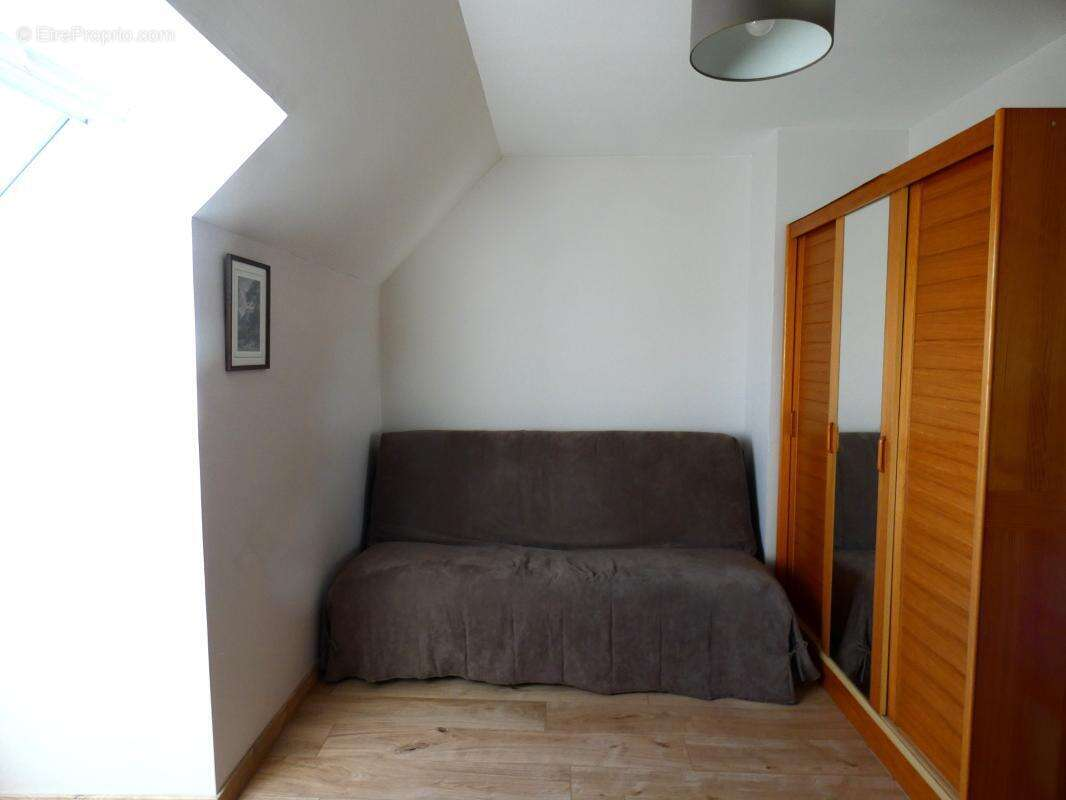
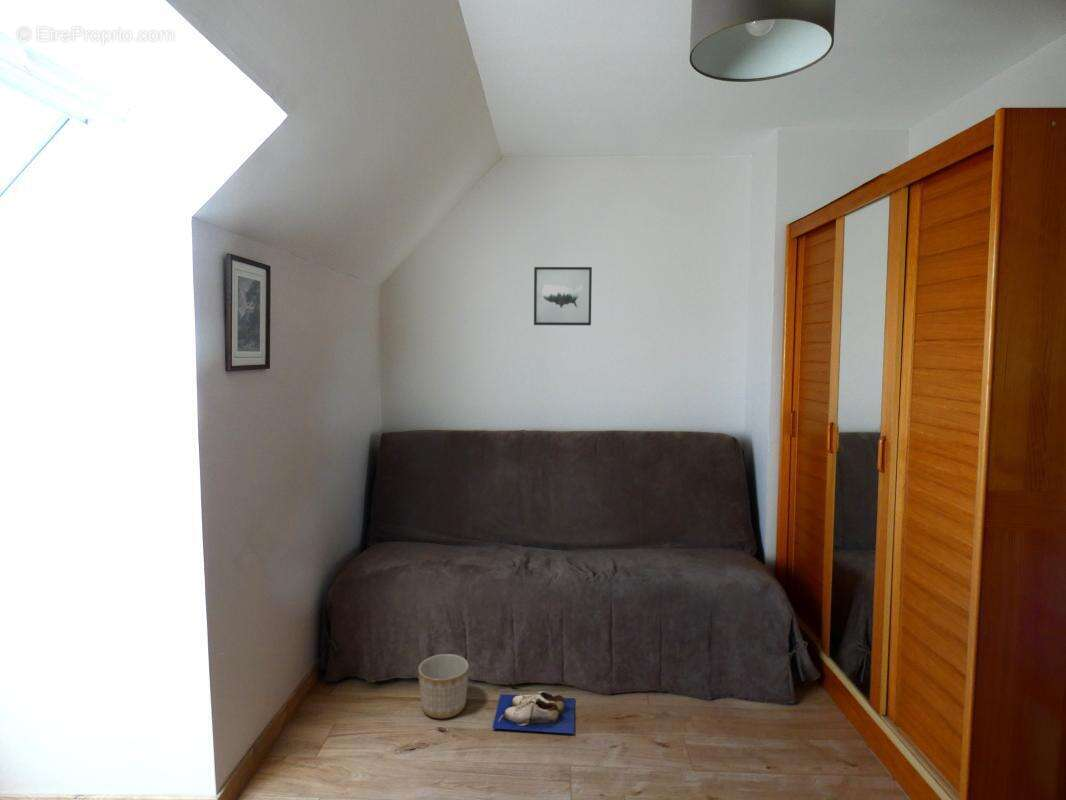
+ wall art [533,266,593,326]
+ planter [418,653,470,719]
+ shoe [491,691,576,735]
